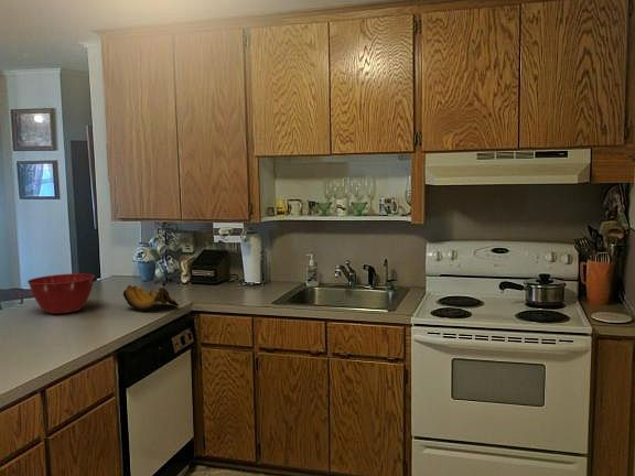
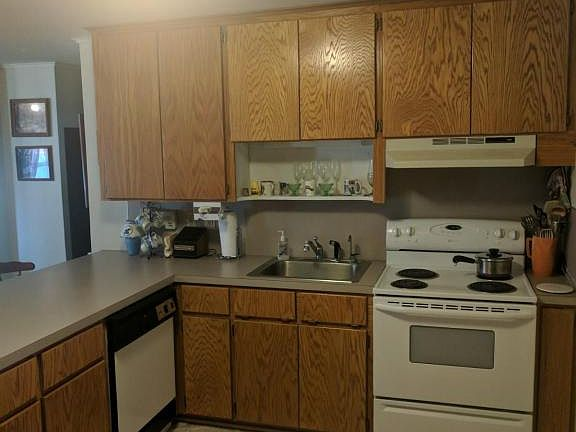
- banana bunch [122,284,180,312]
- mixing bowl [26,272,96,315]
